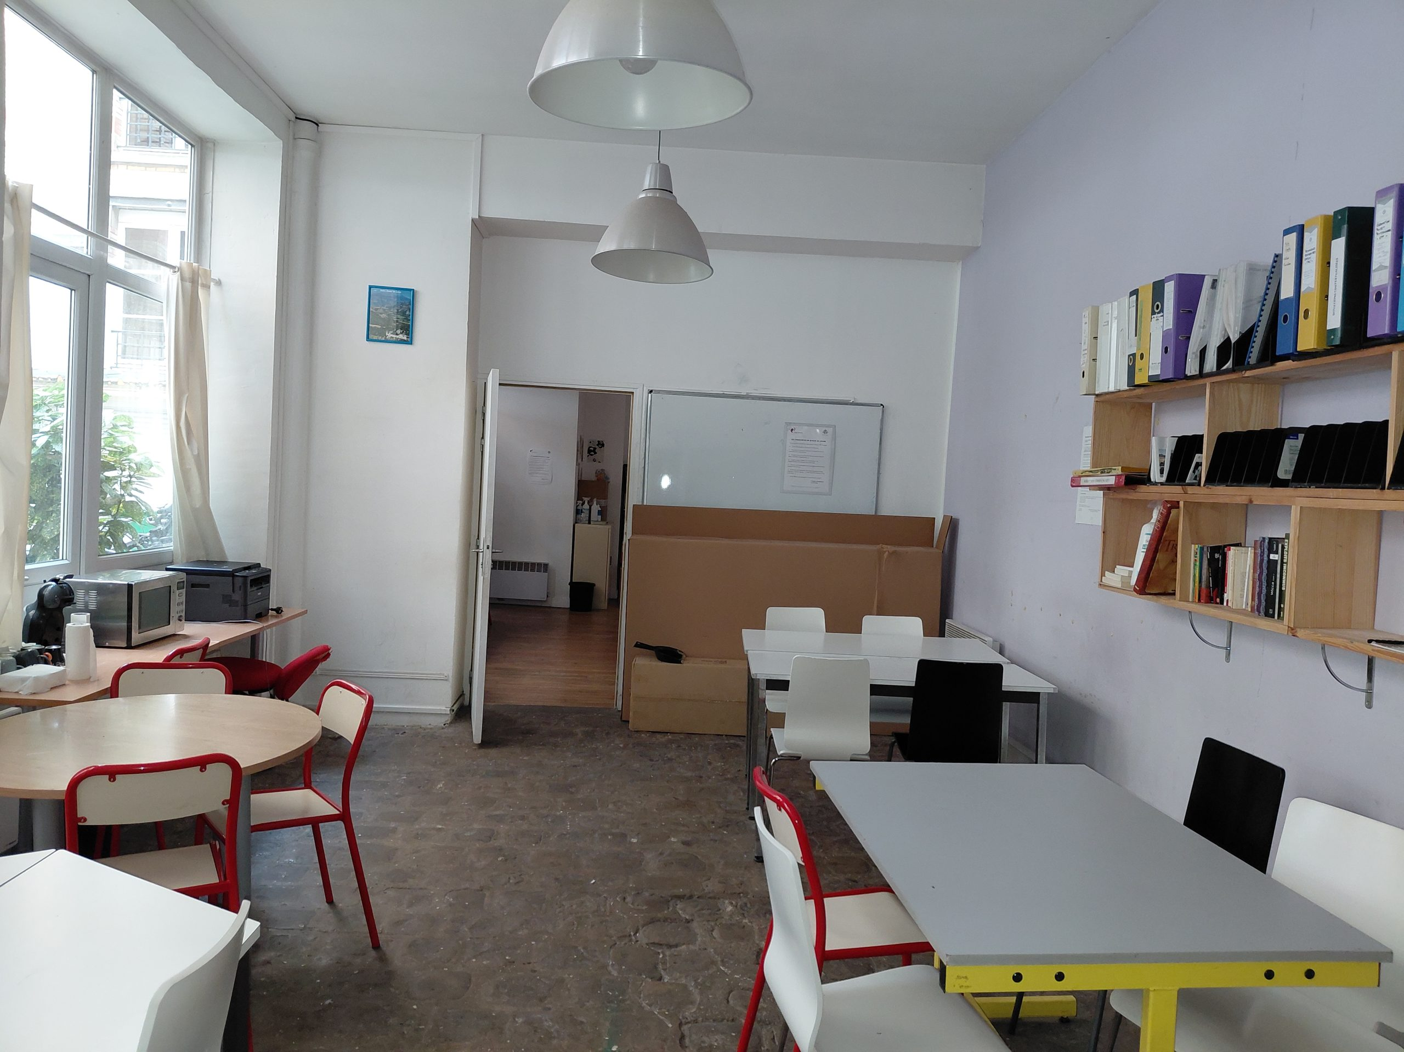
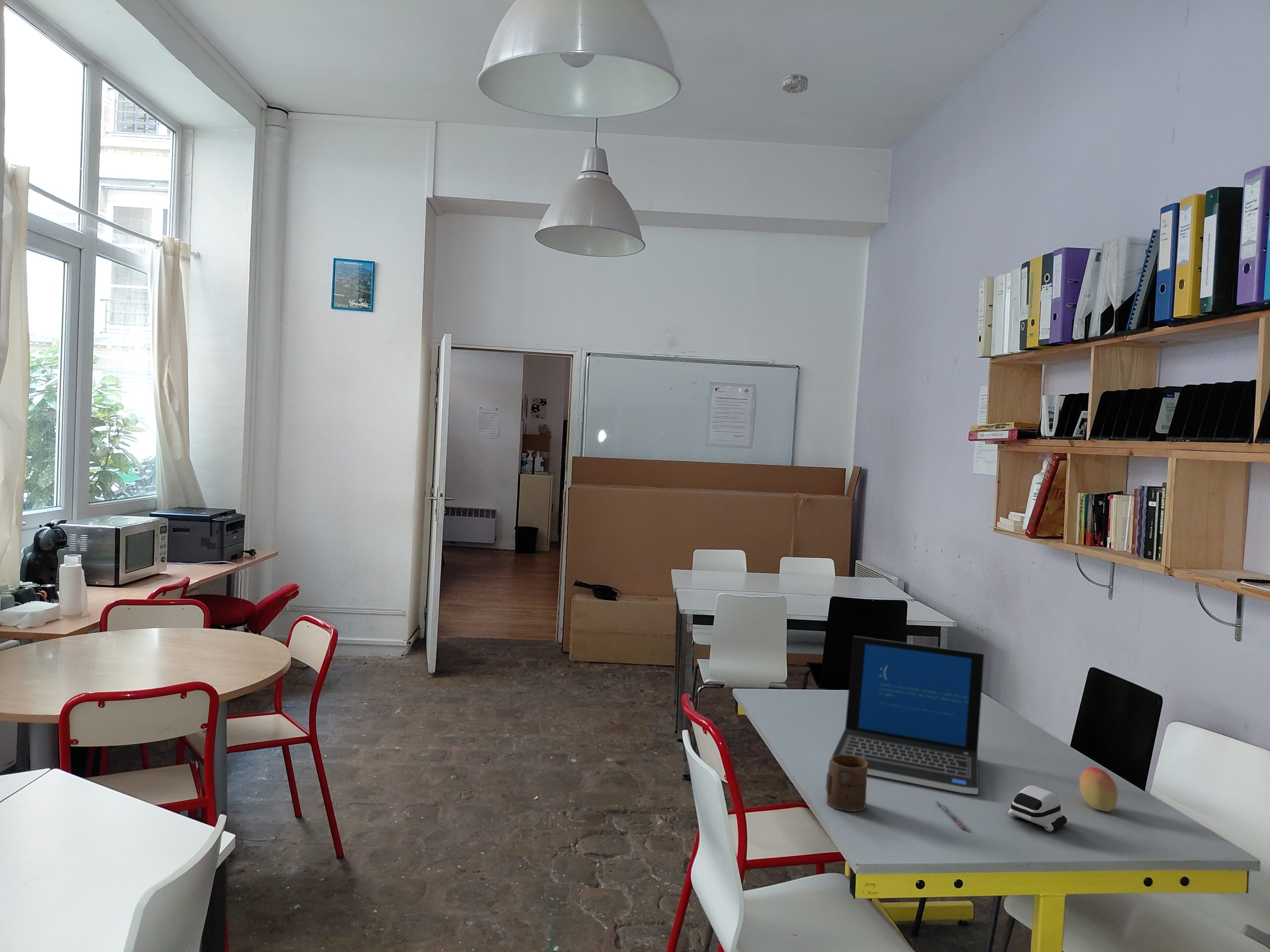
+ smoke detector [782,74,809,94]
+ fruit [1079,766,1118,812]
+ computer mouse [1008,785,1068,832]
+ laptop [830,636,985,795]
+ cup [826,755,868,812]
+ pen [935,800,966,830]
